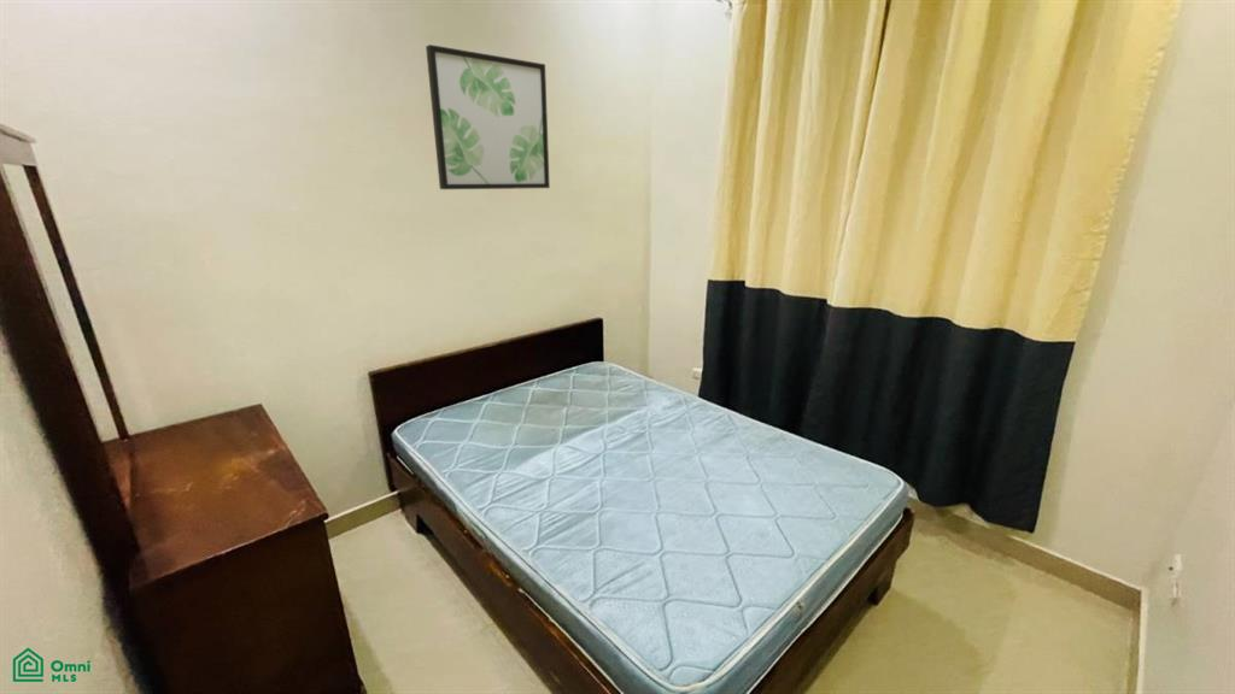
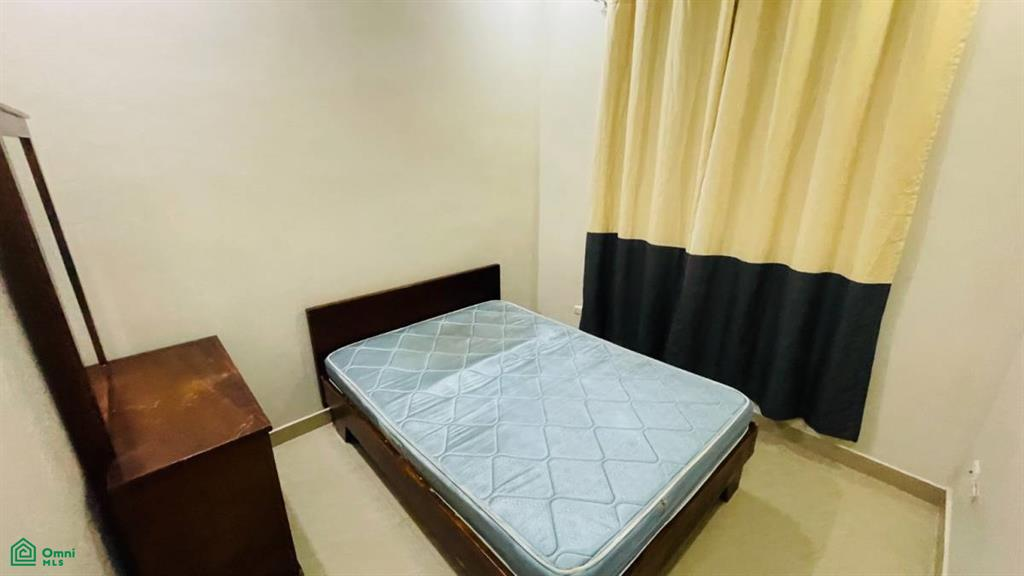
- wall art [425,43,551,190]
